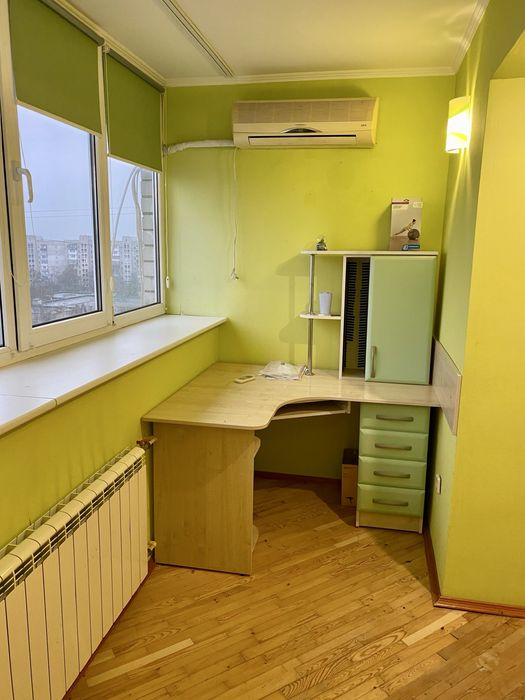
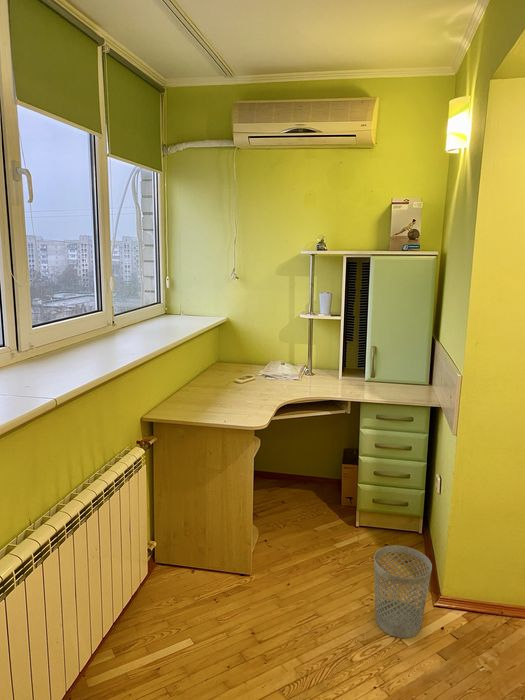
+ wastebasket [373,545,433,639]
